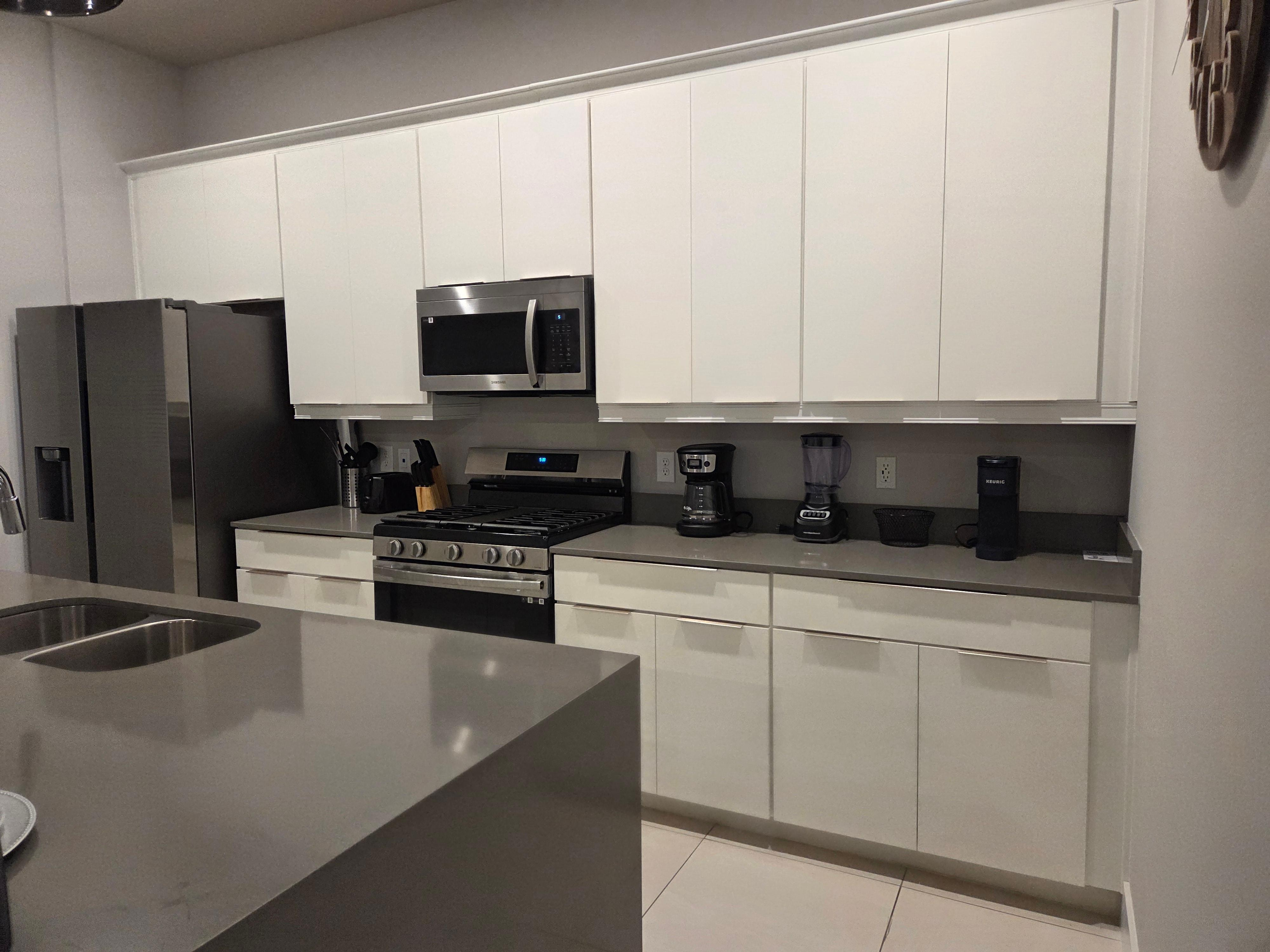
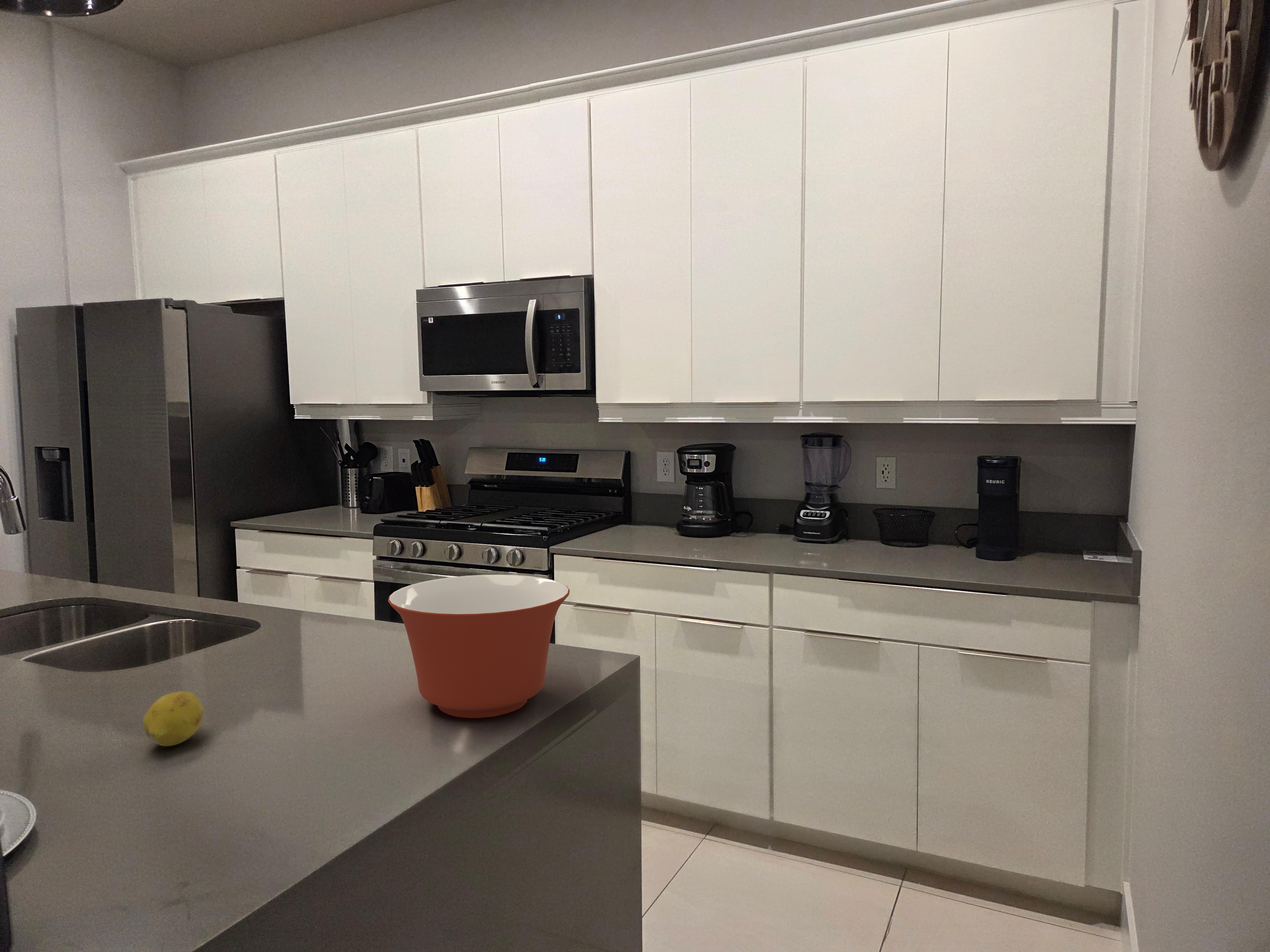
+ mixing bowl [388,574,570,718]
+ fruit [143,691,204,746]
